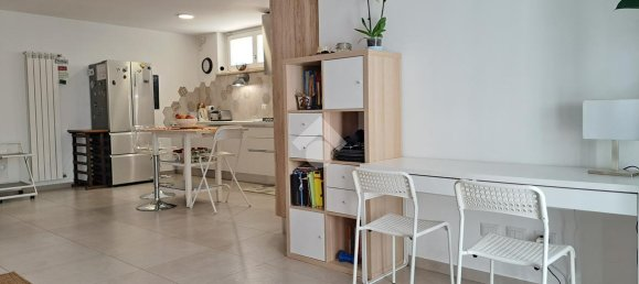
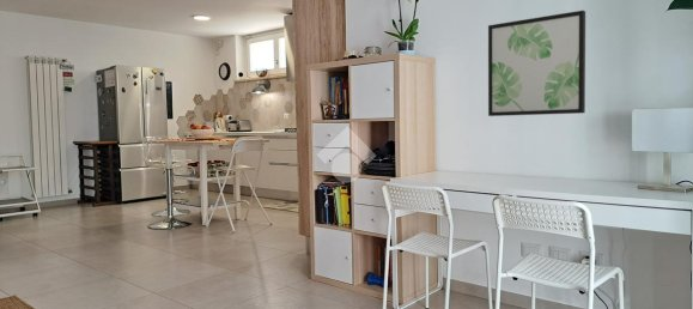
+ wall art [487,10,586,117]
